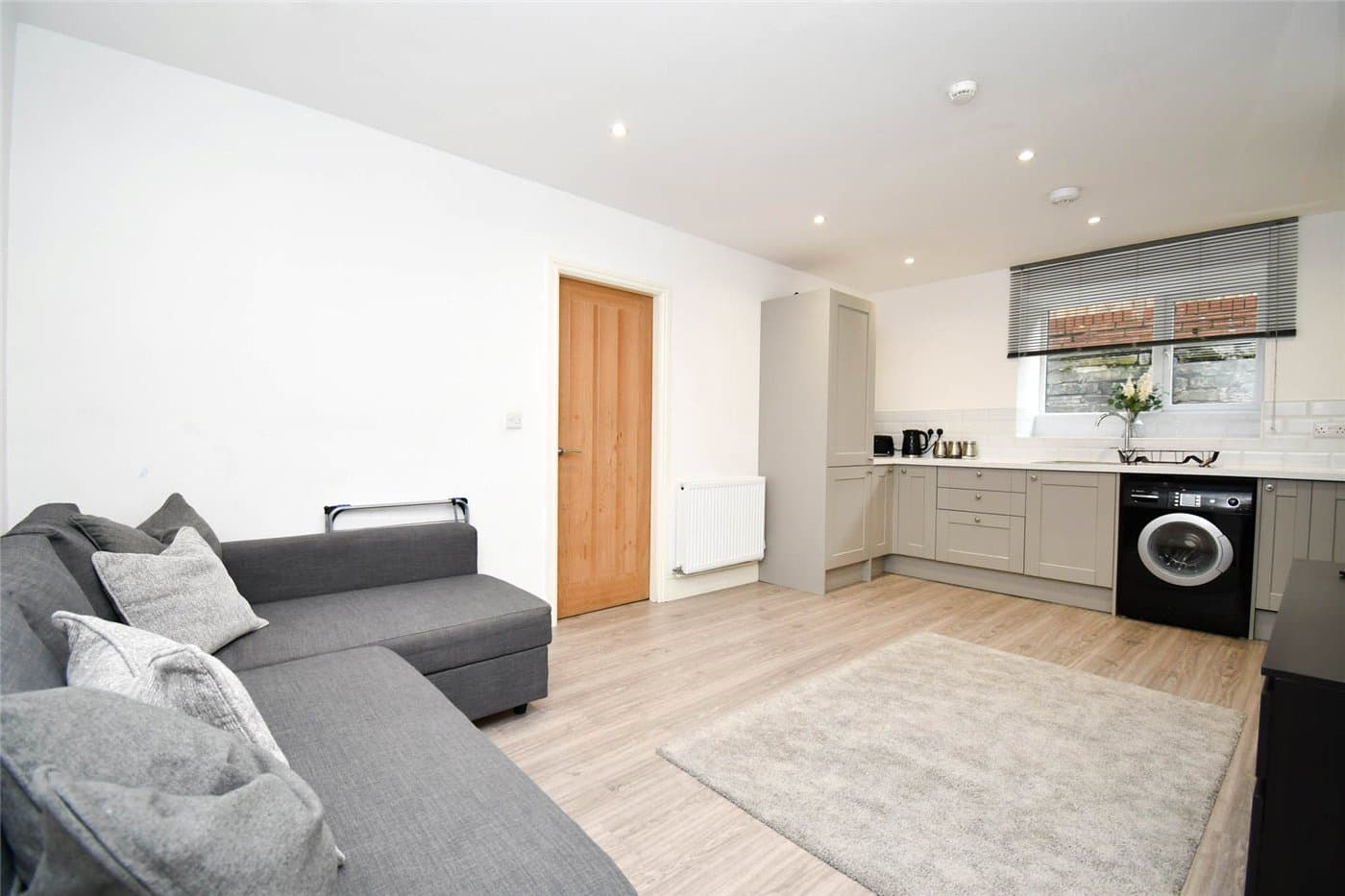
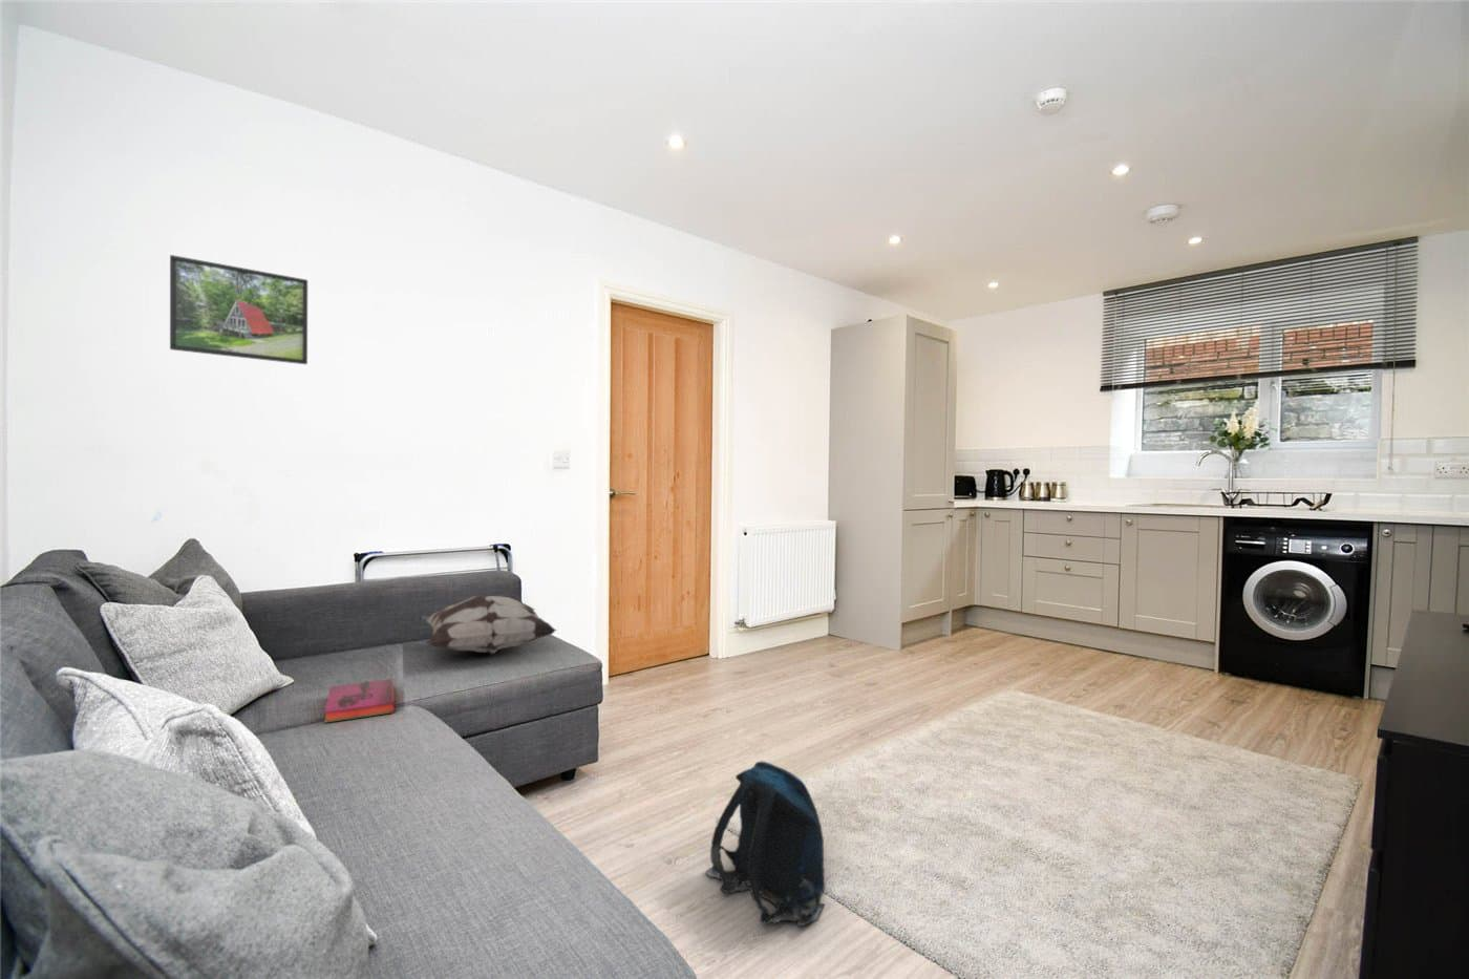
+ backpack [704,759,826,928]
+ hardback book [323,677,395,724]
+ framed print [169,253,308,365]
+ decorative pillow [416,594,557,656]
